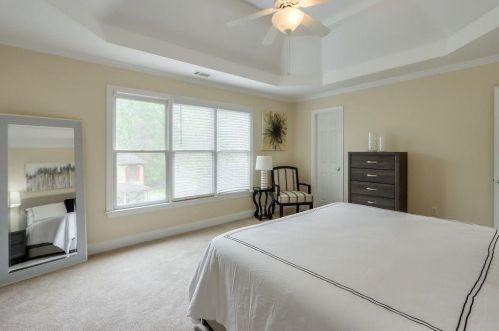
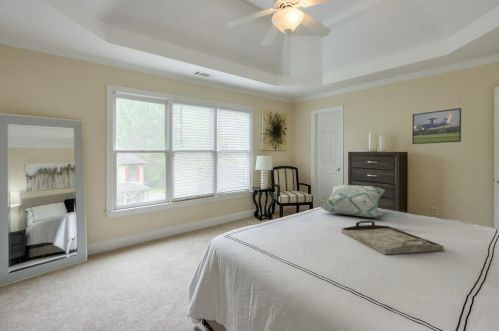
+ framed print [411,107,462,145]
+ decorative pillow [319,184,386,218]
+ serving tray [340,220,444,255]
